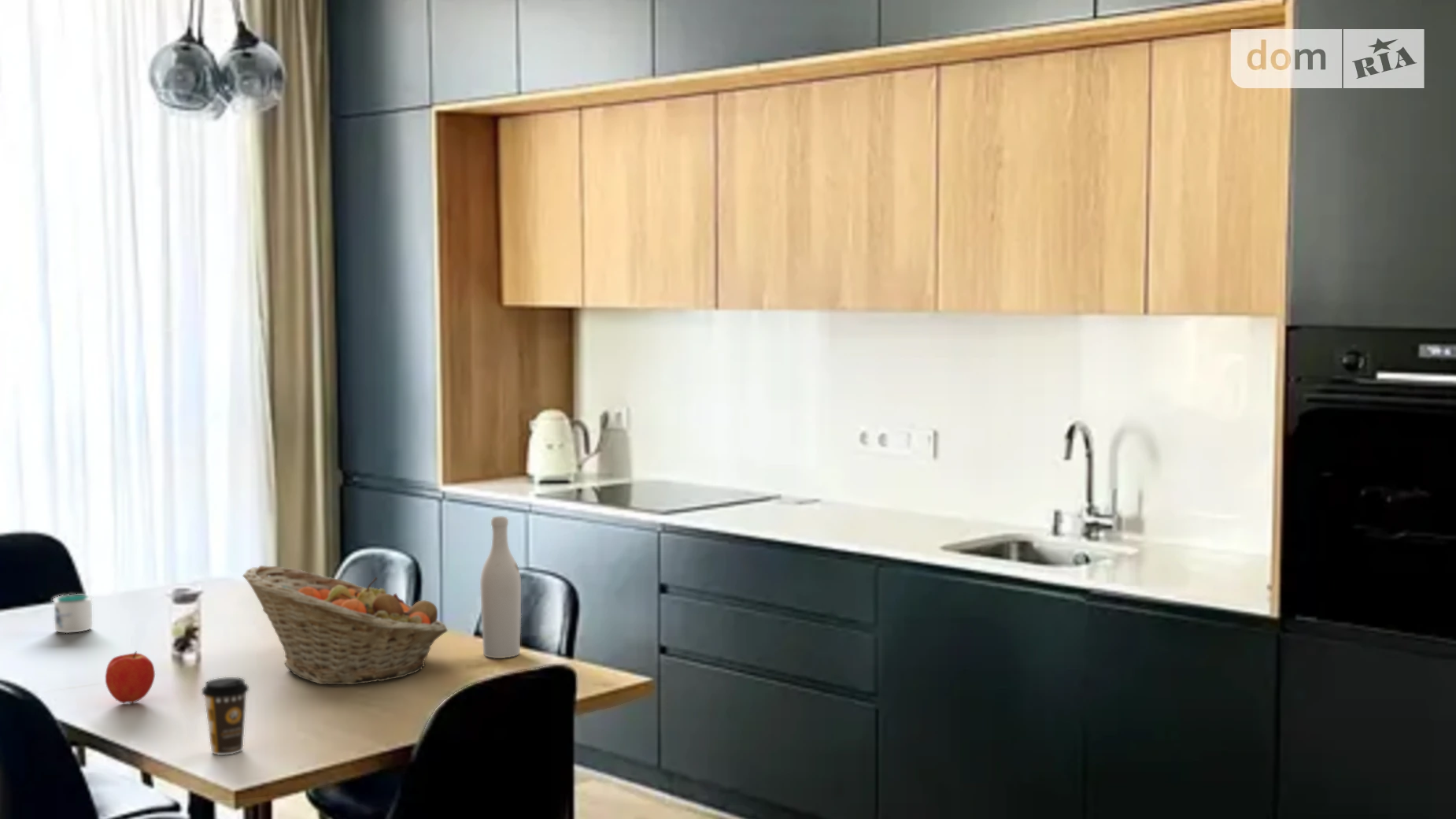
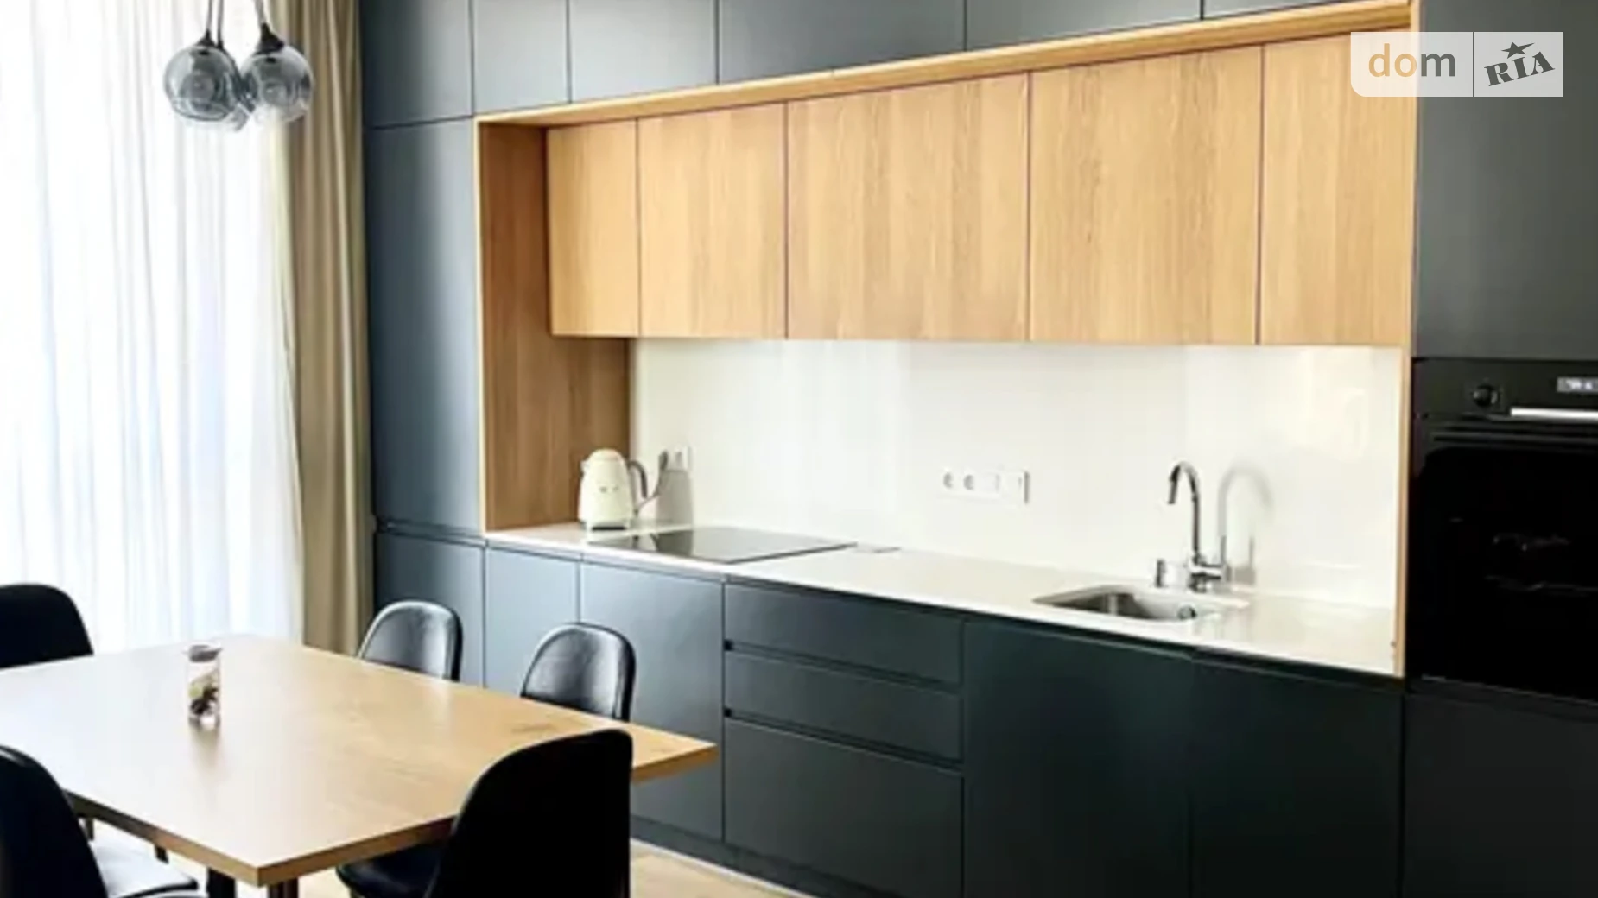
- fruit basket [242,565,449,685]
- wine bottle [479,516,522,659]
- apple [105,650,156,704]
- mug [52,594,94,634]
- coffee cup [201,676,249,756]
